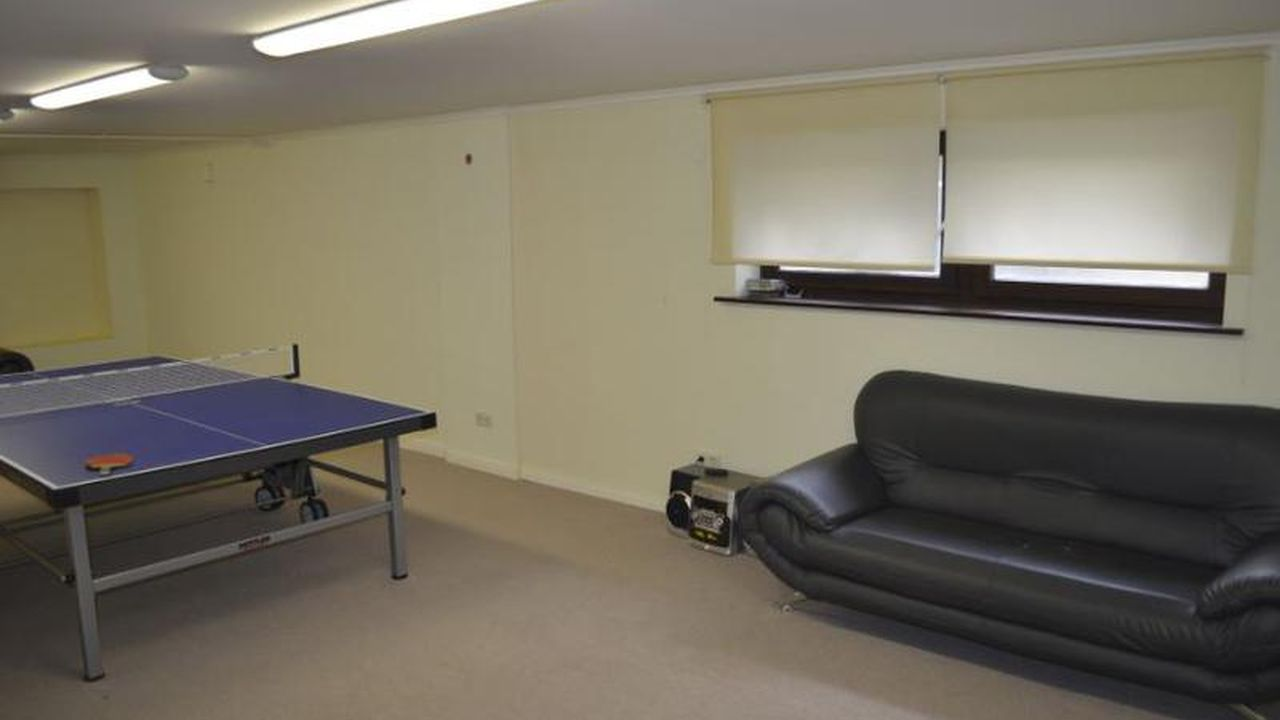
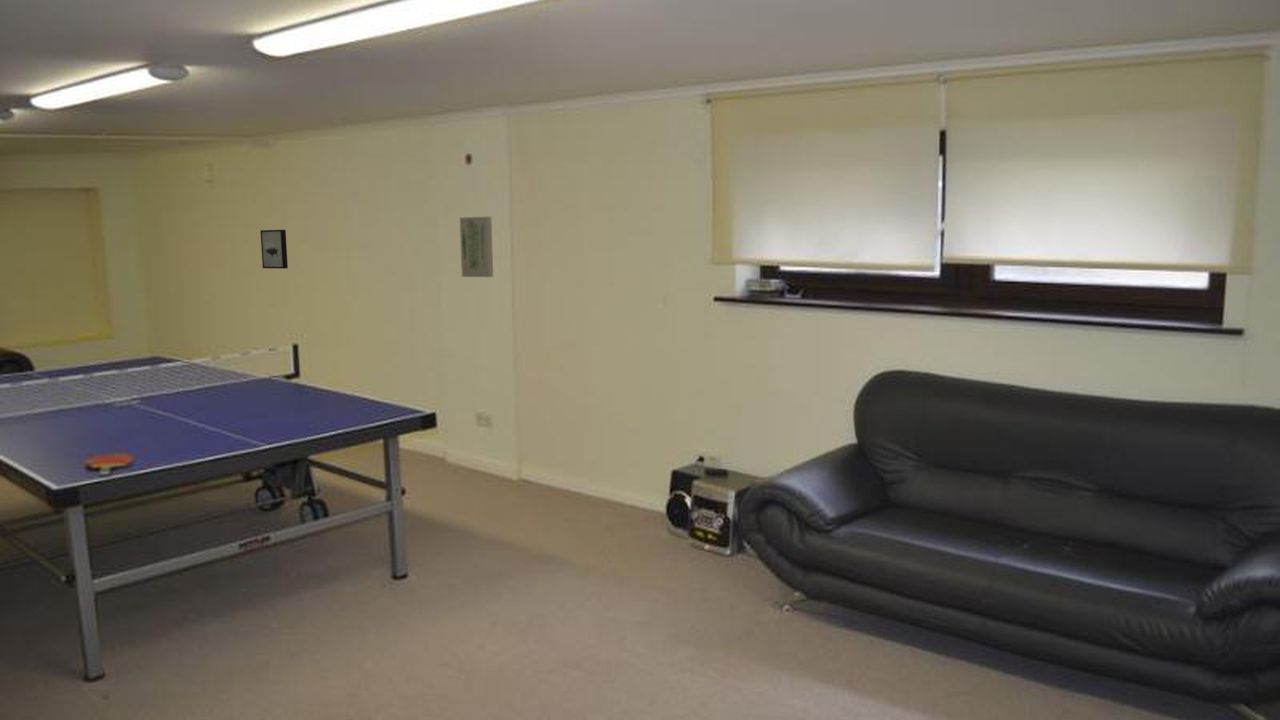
+ wall art [260,229,289,270]
+ wall art [459,216,494,278]
